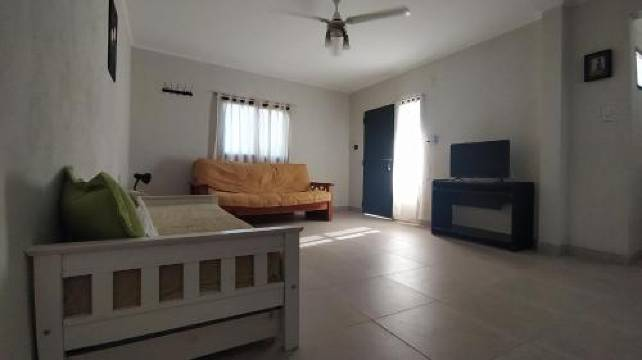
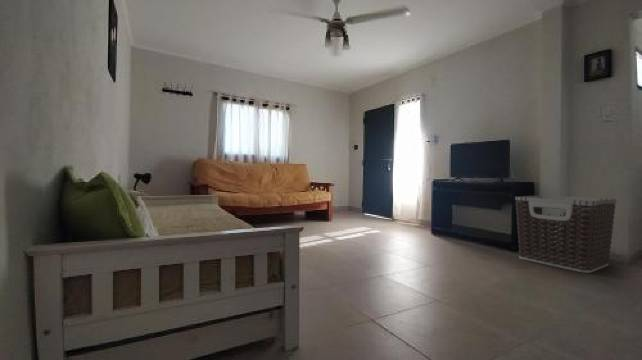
+ clothes hamper [514,194,617,274]
